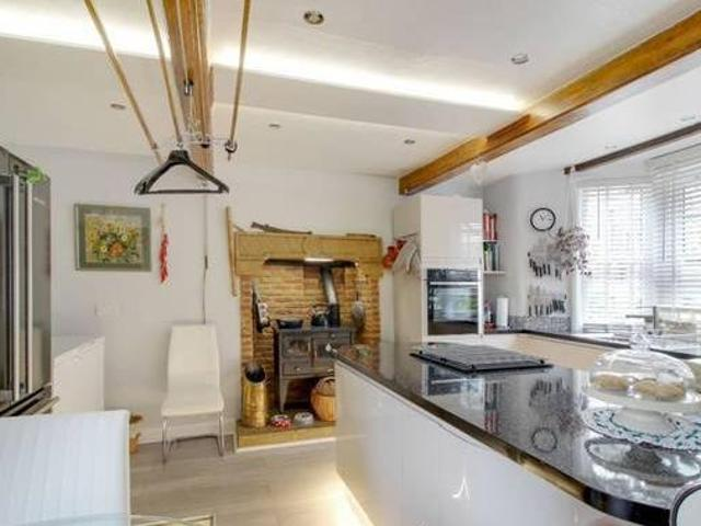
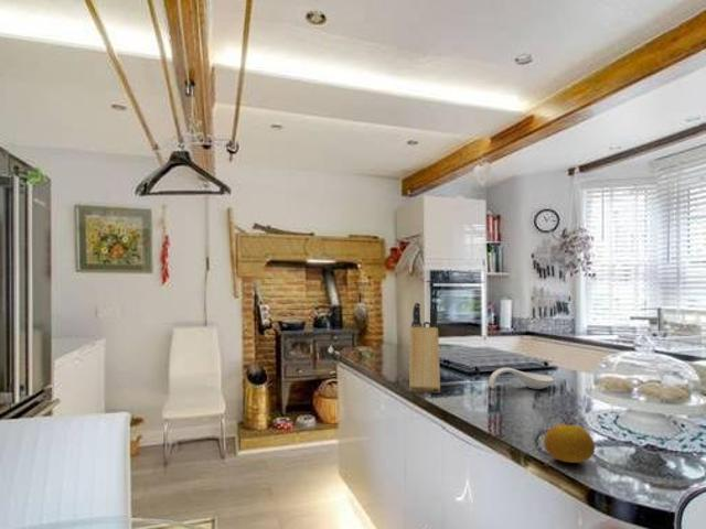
+ knife block [408,301,441,393]
+ spoon rest [488,367,555,390]
+ fruit [543,423,596,464]
